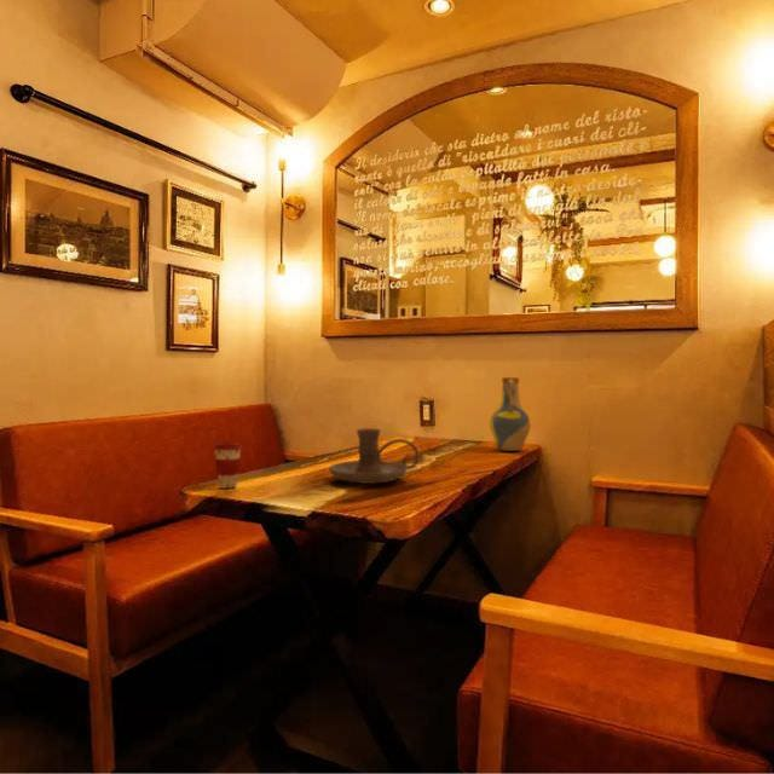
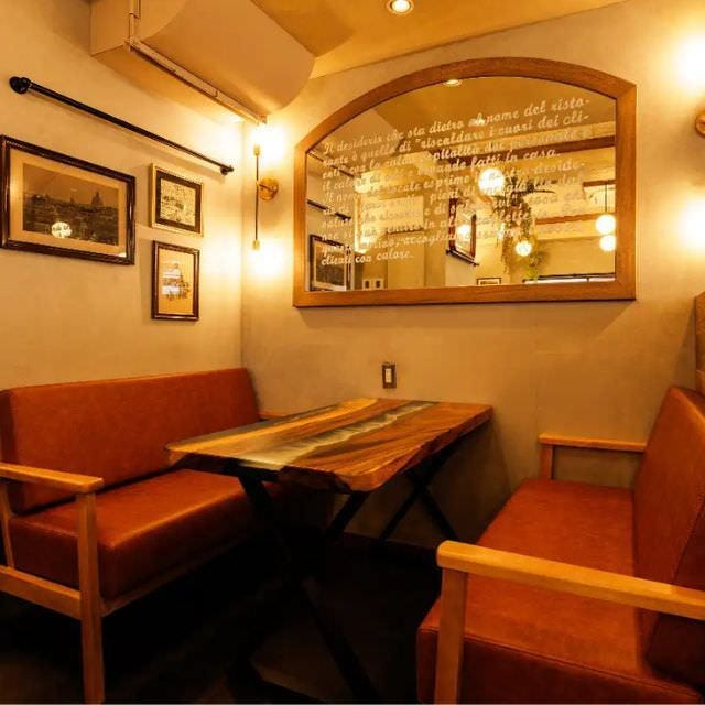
- candle holder [328,427,421,485]
- coffee cup [213,441,243,490]
- vase [489,376,532,452]
